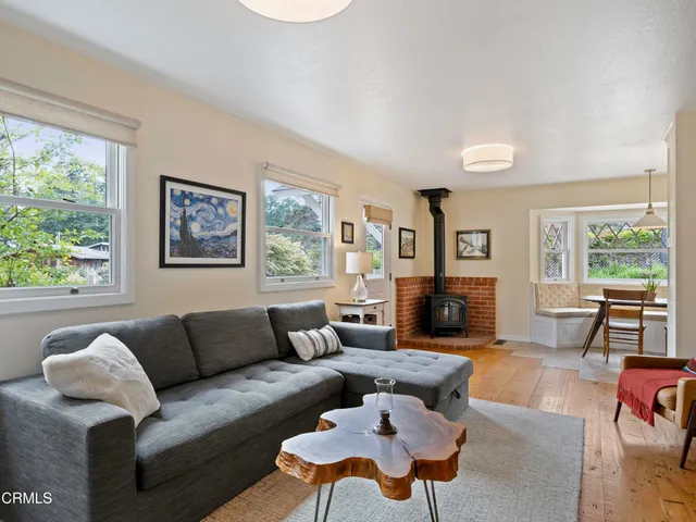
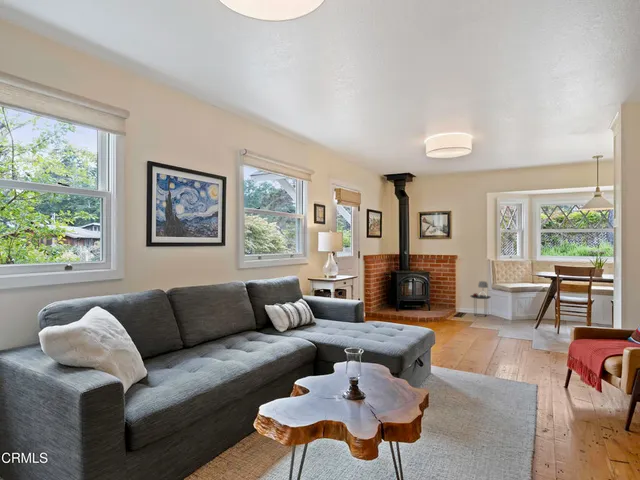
+ side table [469,280,492,318]
